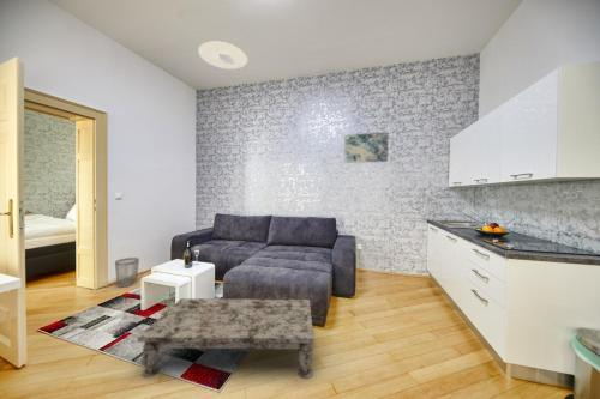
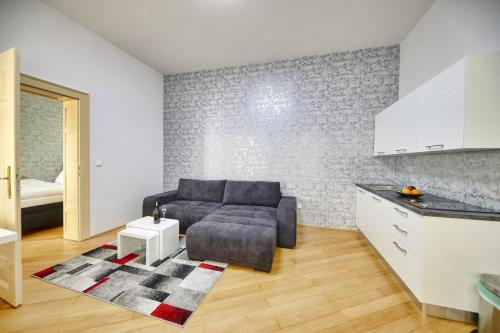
- wall art [343,132,389,164]
- ceiling light [197,41,248,71]
- coffee table [137,297,314,380]
- wastebasket [114,256,140,289]
